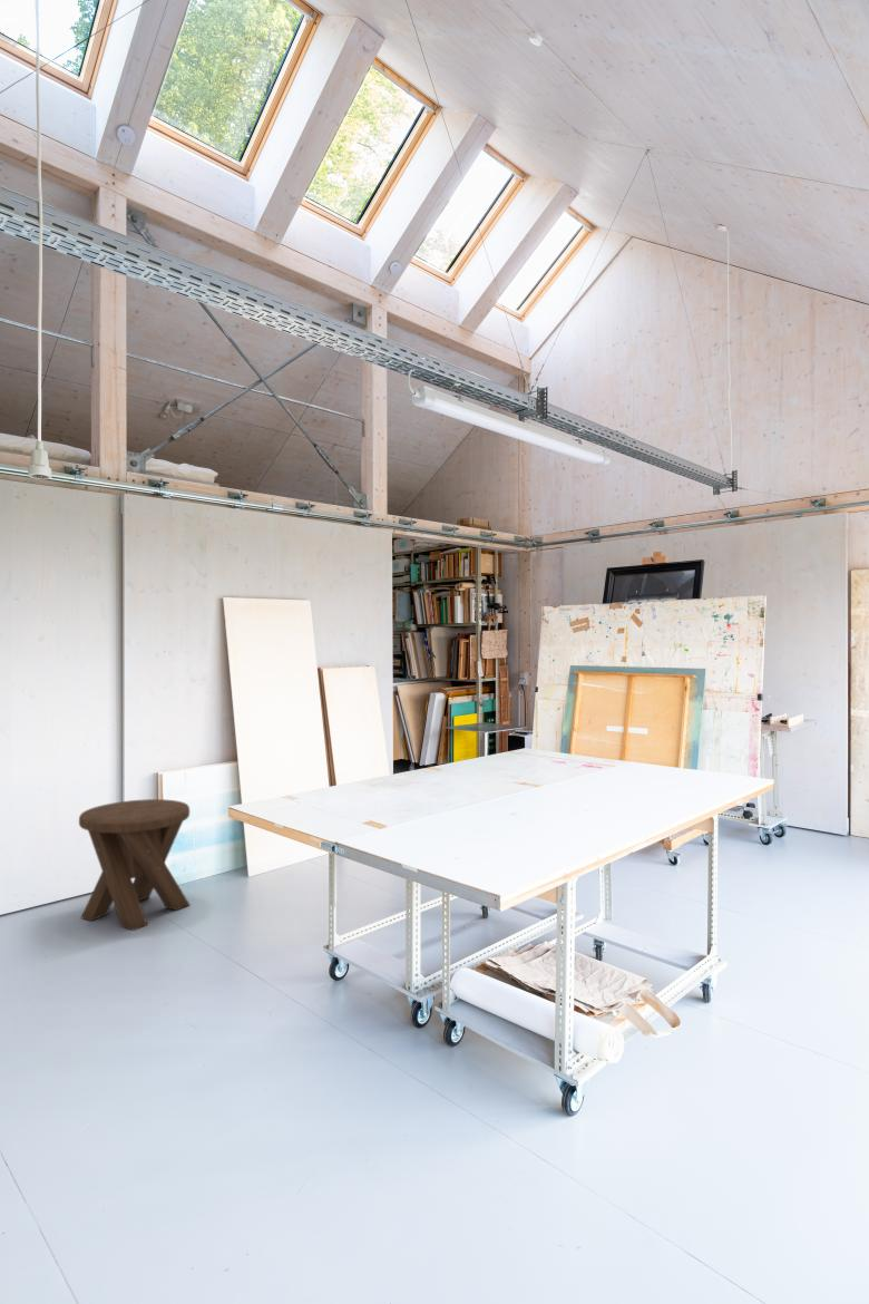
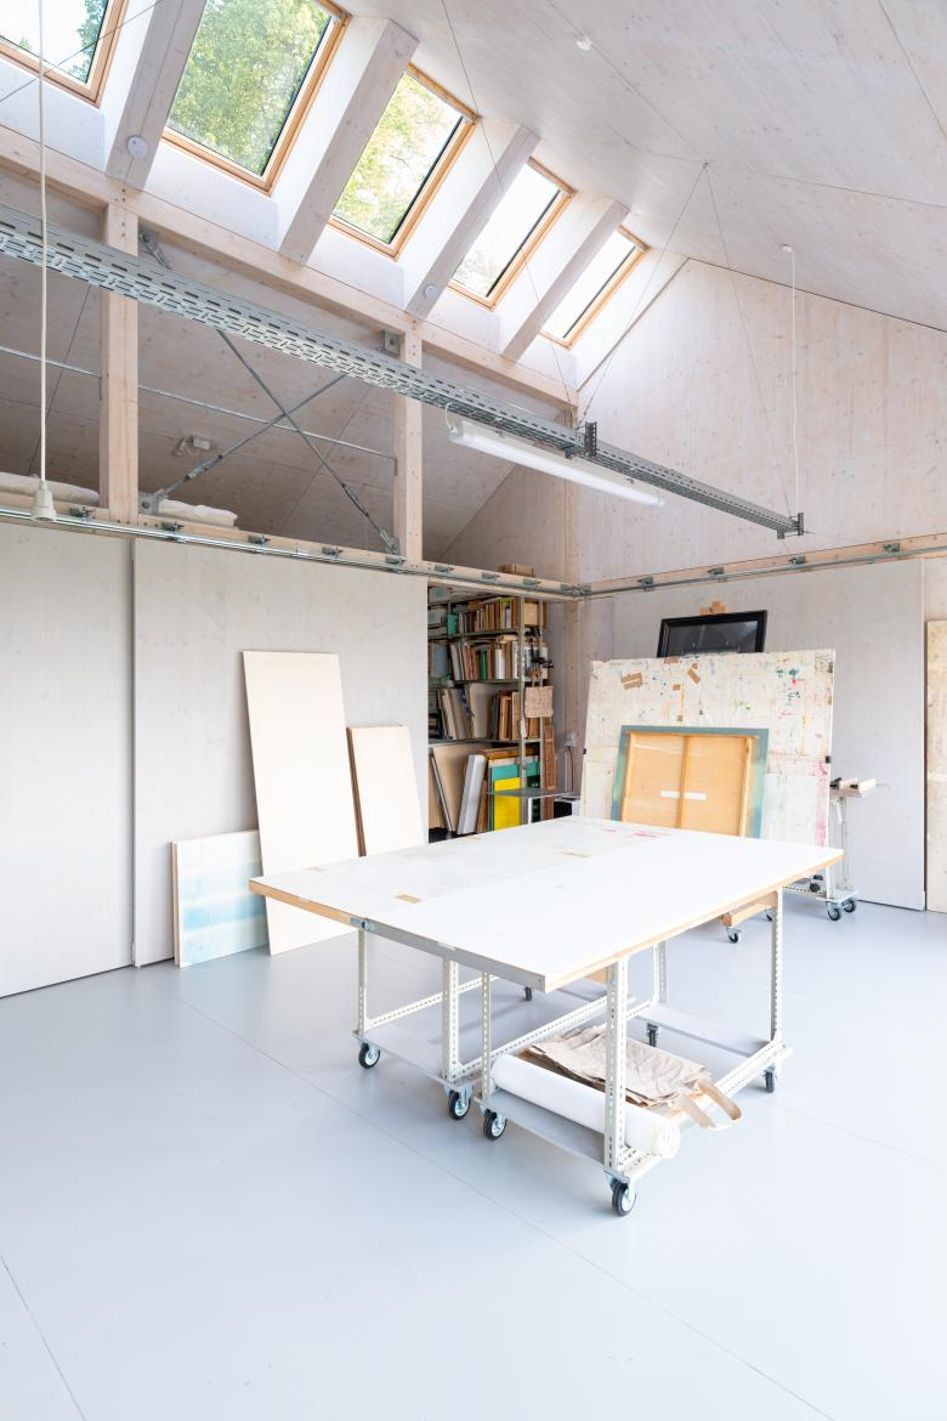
- music stool [78,798,191,932]
